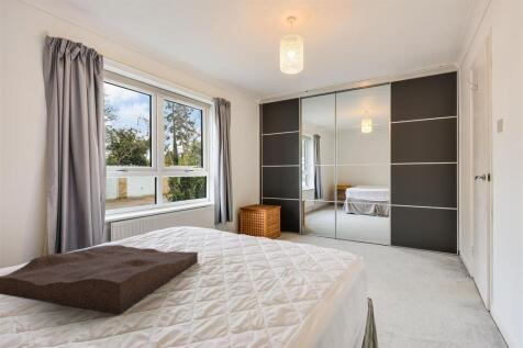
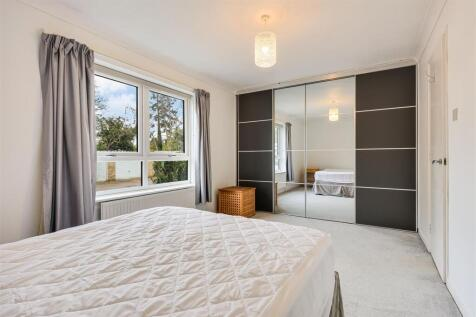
- cushion [0,244,199,315]
